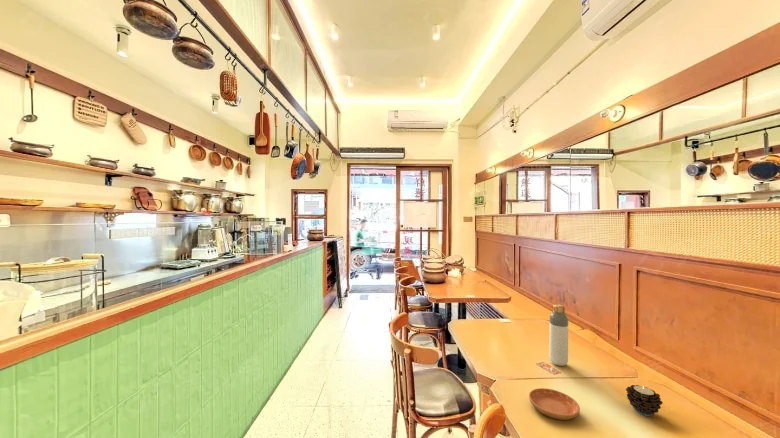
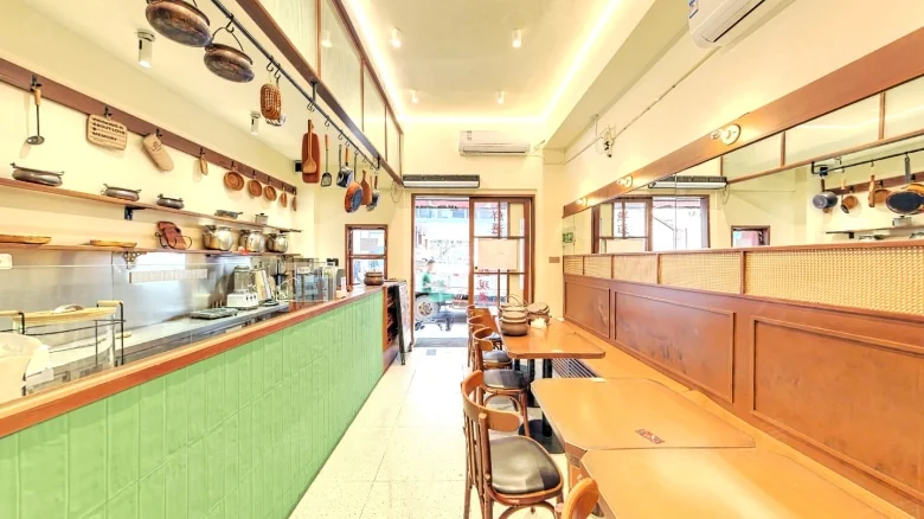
- candle [625,384,664,417]
- bottle [548,303,569,367]
- saucer [528,387,581,421]
